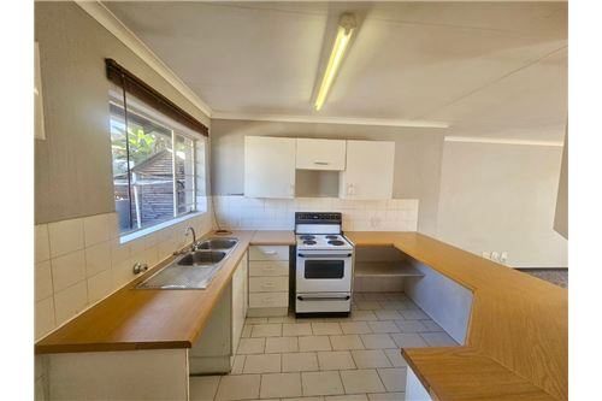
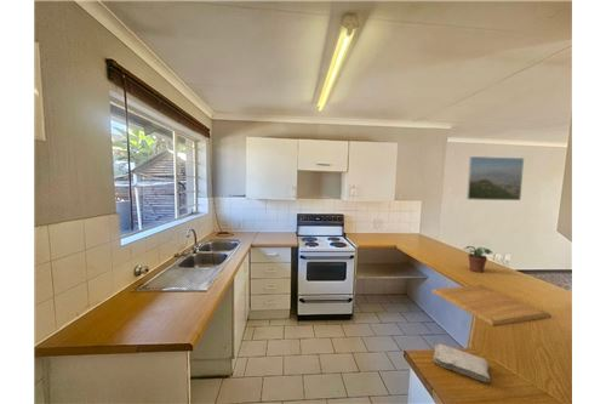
+ potted plant [462,245,493,274]
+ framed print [465,155,525,201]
+ chopping board [430,284,553,328]
+ washcloth [433,343,491,383]
